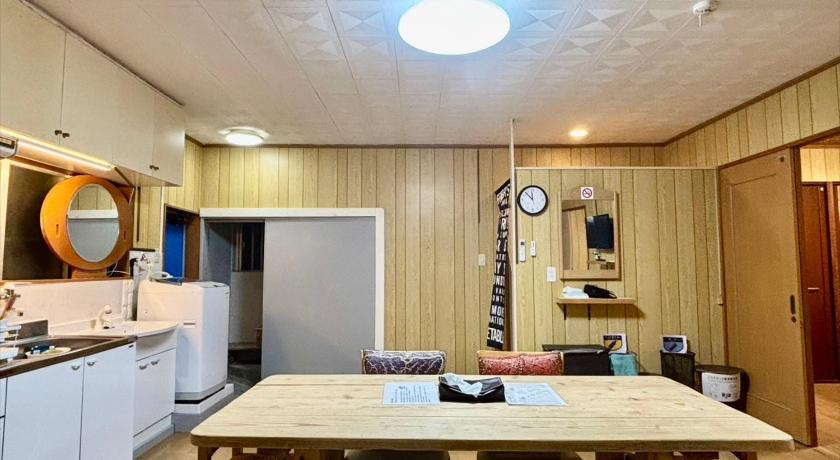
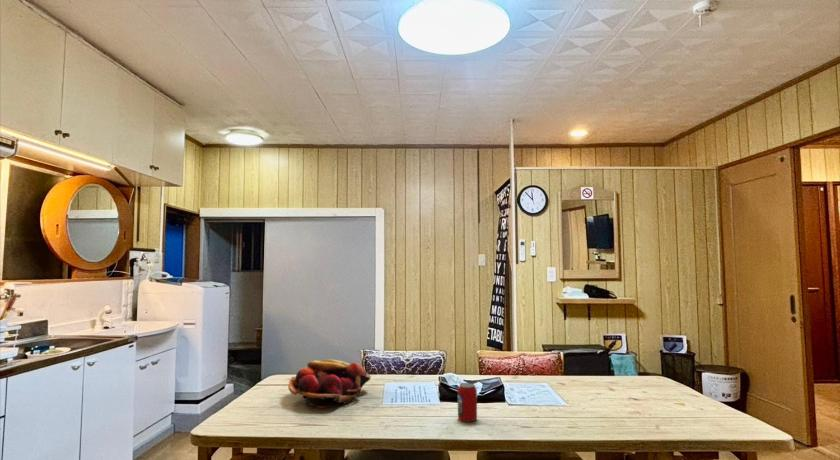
+ fruit basket [287,359,372,409]
+ beverage can [457,382,478,423]
